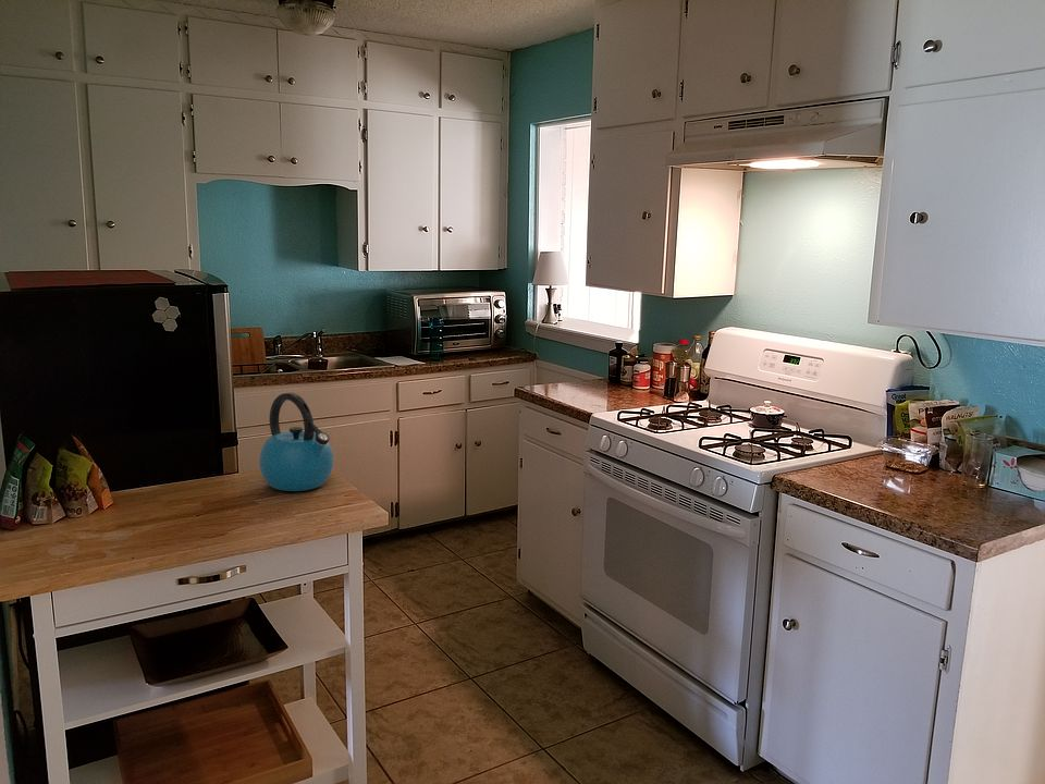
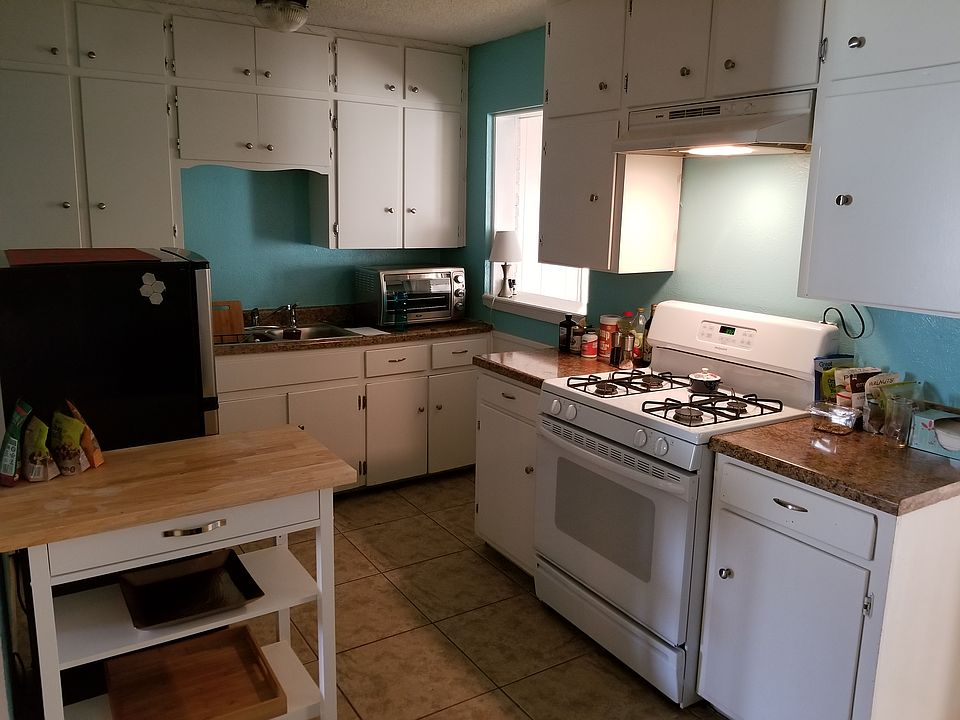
- kettle [258,392,334,492]
